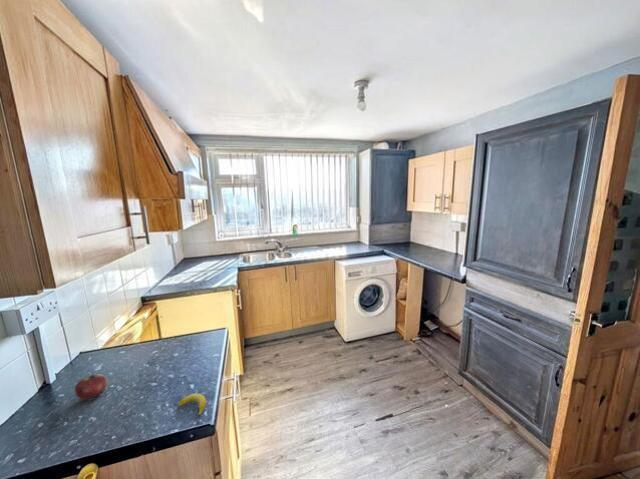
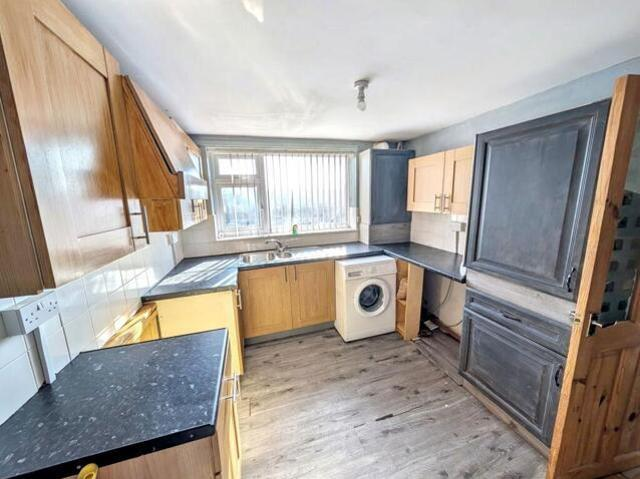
- apple [74,373,108,401]
- banana [177,393,207,418]
